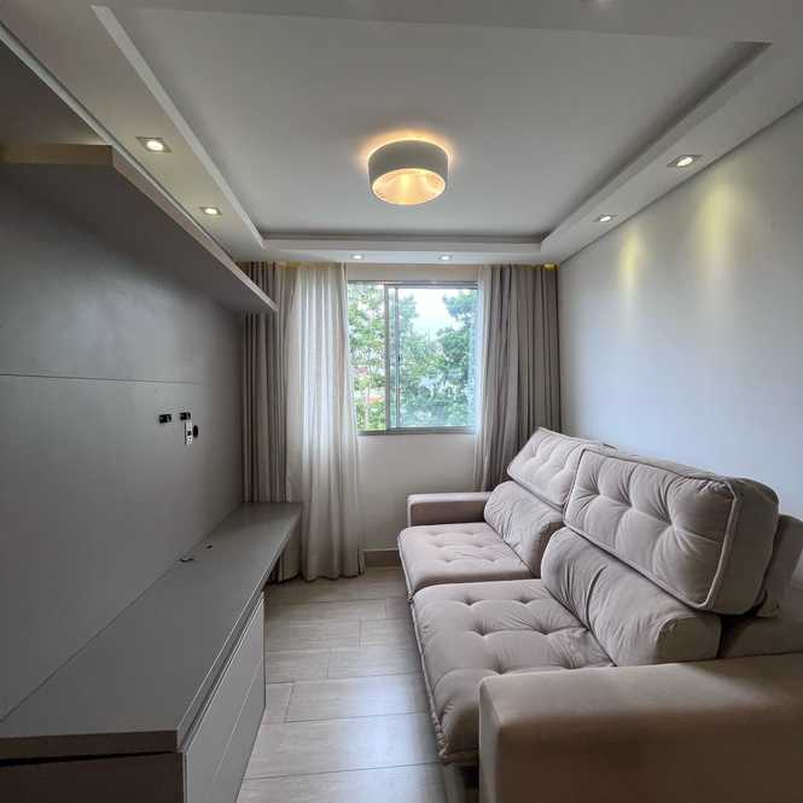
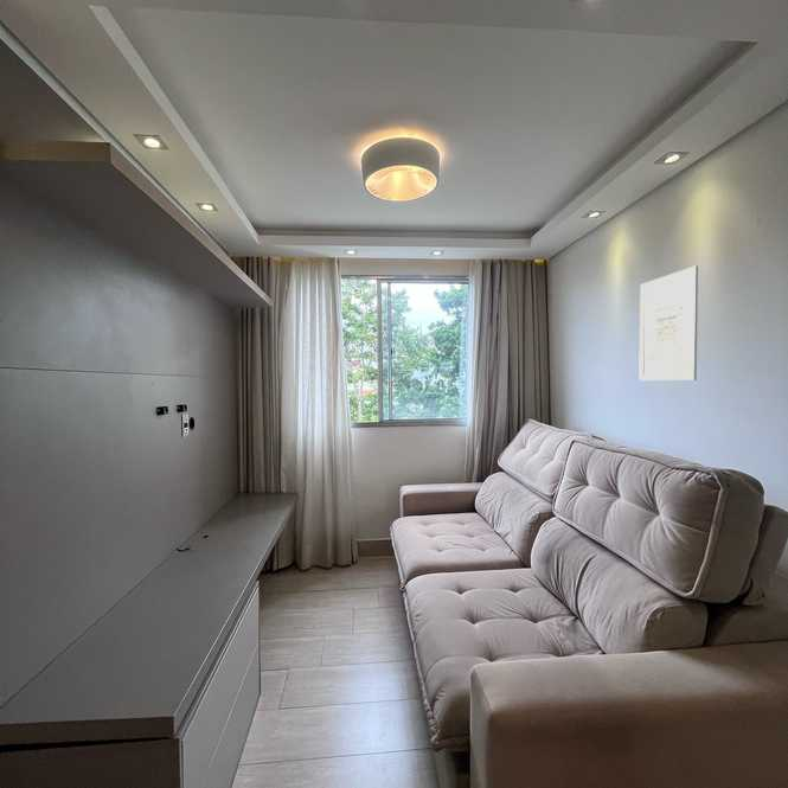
+ wall art [638,264,699,382]
